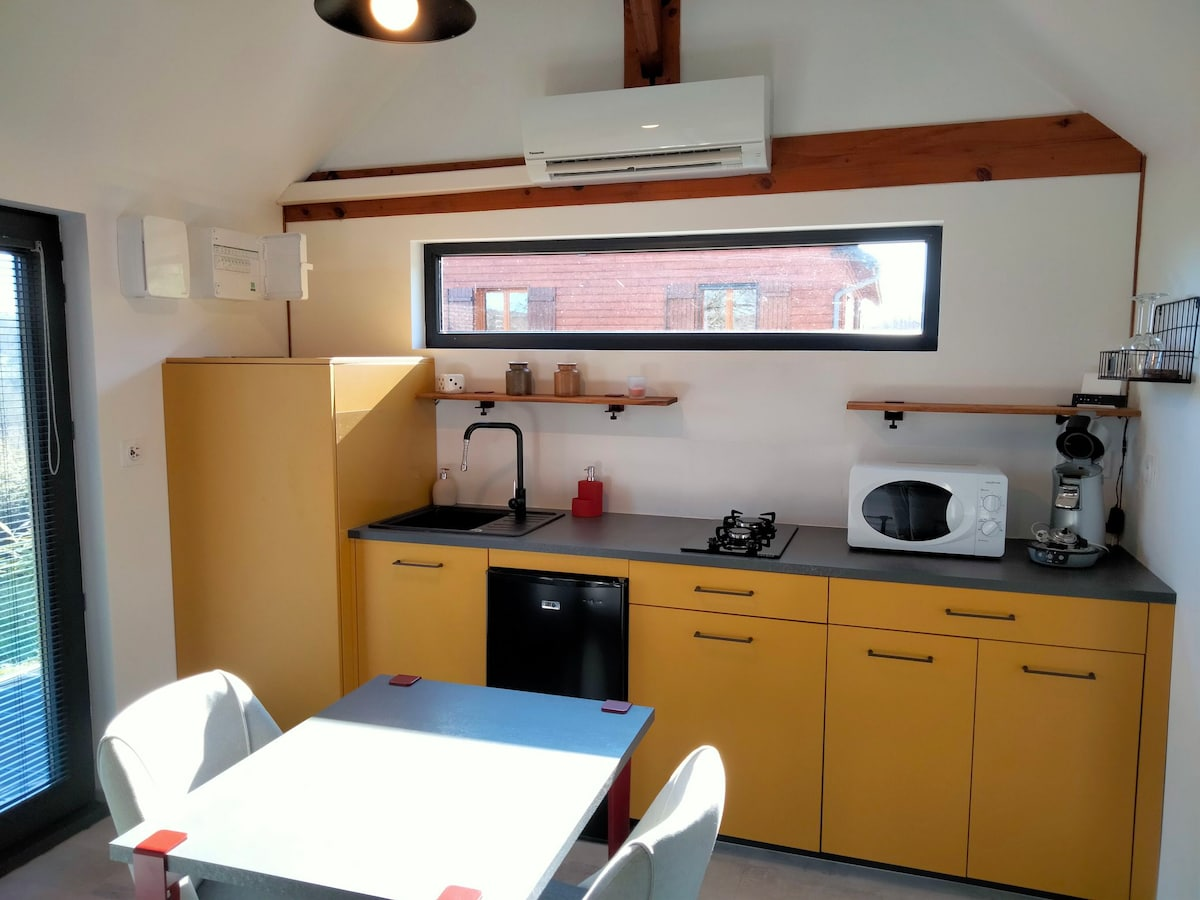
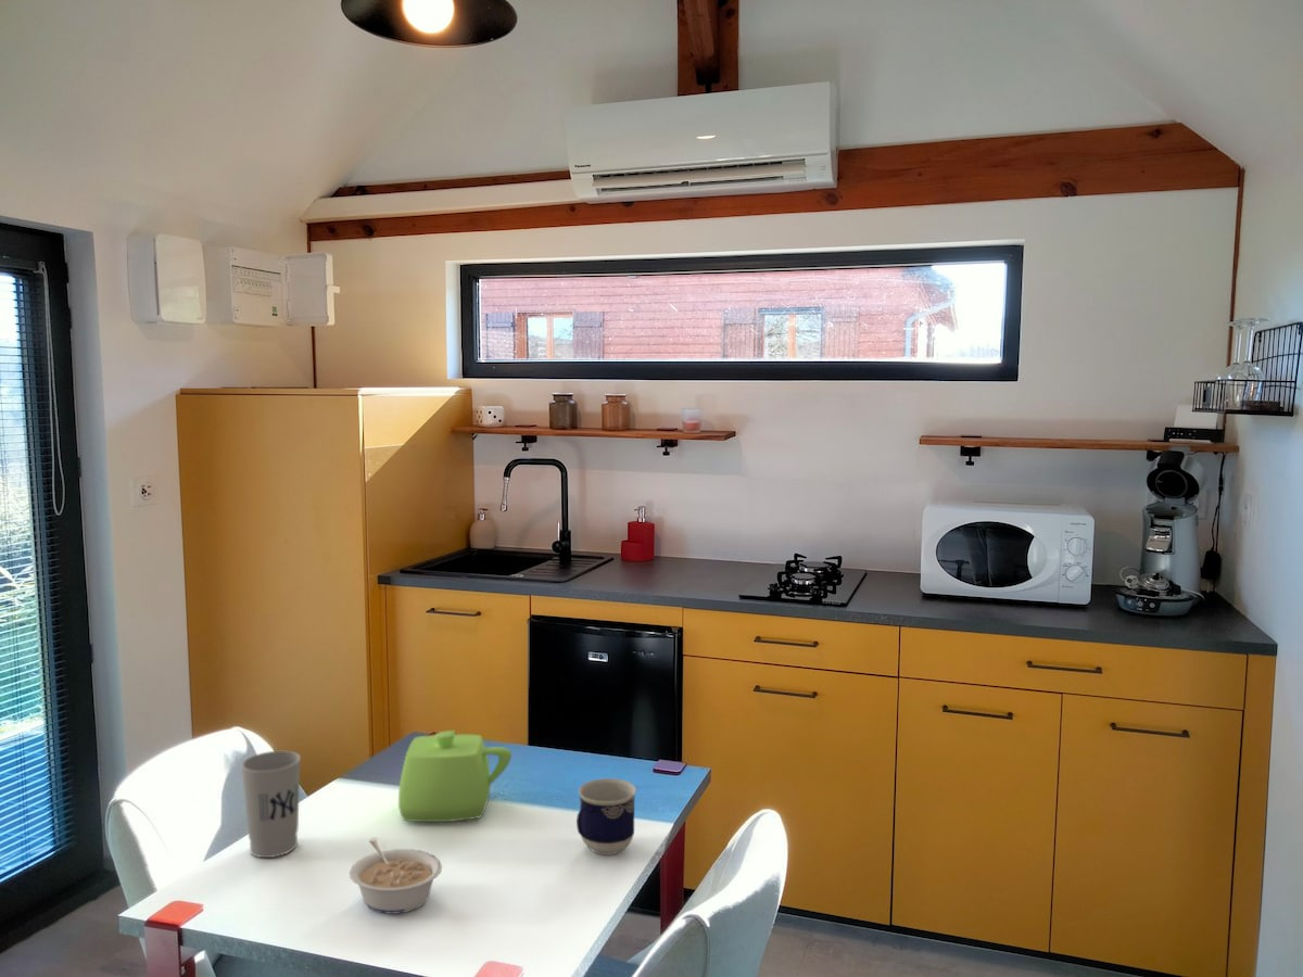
+ cup [240,750,302,859]
+ legume [349,837,443,915]
+ teapot [397,729,513,823]
+ cup [575,777,637,857]
